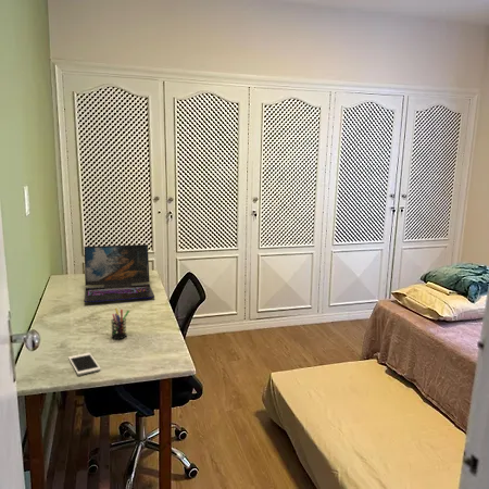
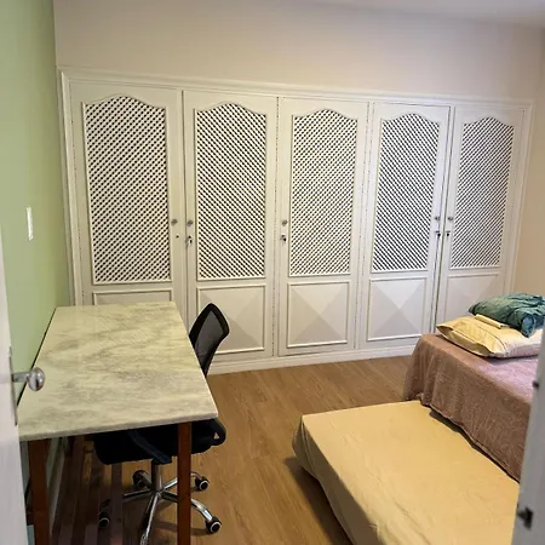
- pen holder [110,308,130,340]
- cell phone [67,352,102,376]
- laptop [83,243,155,303]
